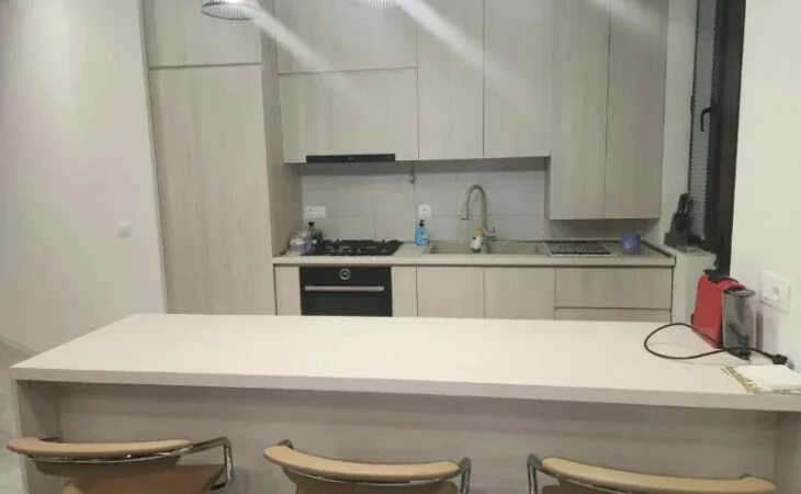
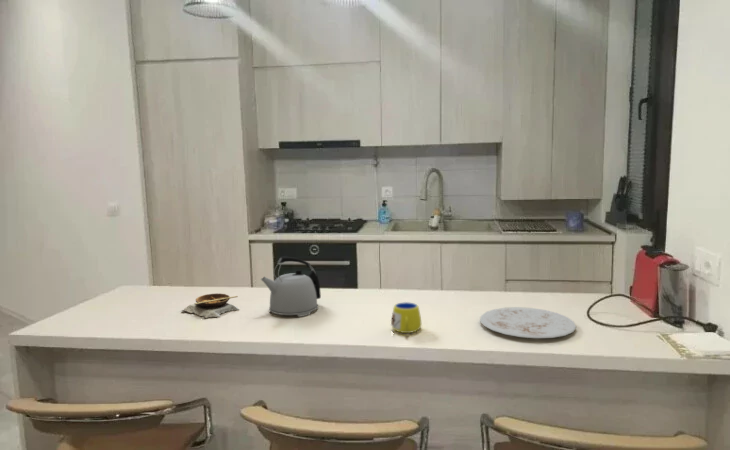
+ plate [479,306,577,339]
+ mug [390,301,423,334]
+ soup bowl [181,293,240,319]
+ kettle [260,256,322,318]
